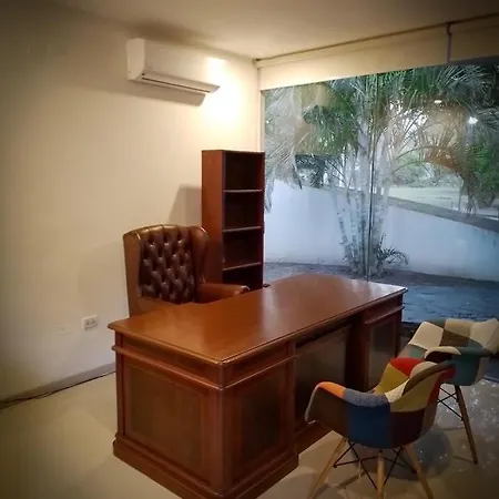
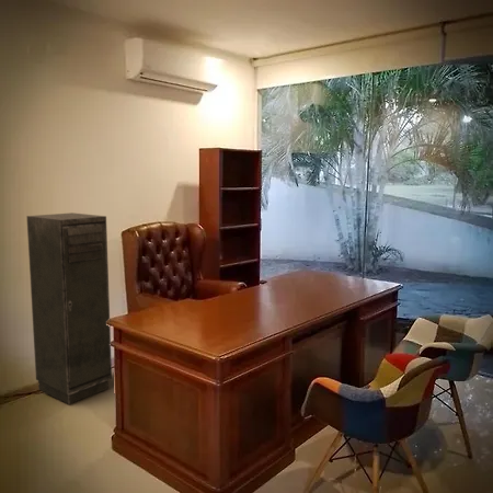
+ storage cabinet [25,211,113,405]
